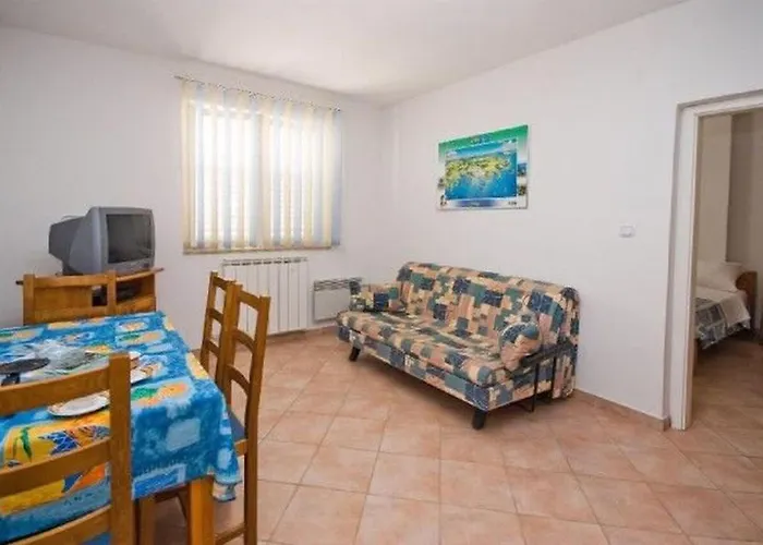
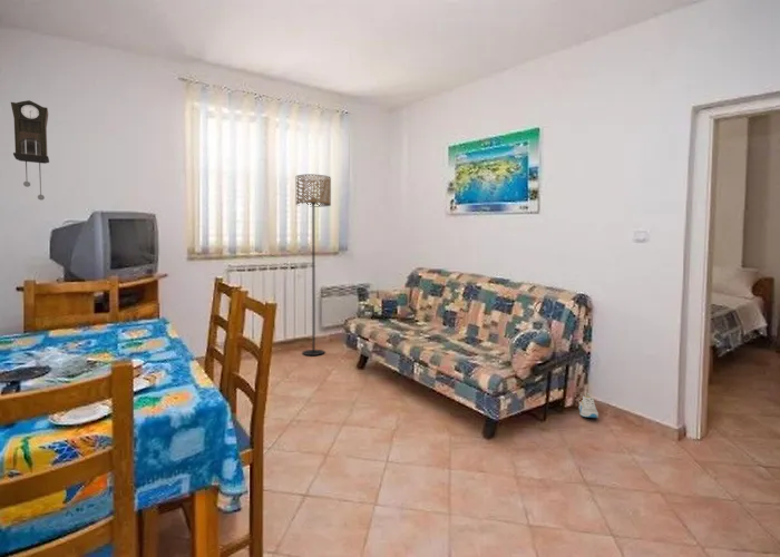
+ floor lamp [295,174,332,356]
+ pendulum clock [10,99,50,202]
+ sneaker [578,392,599,419]
